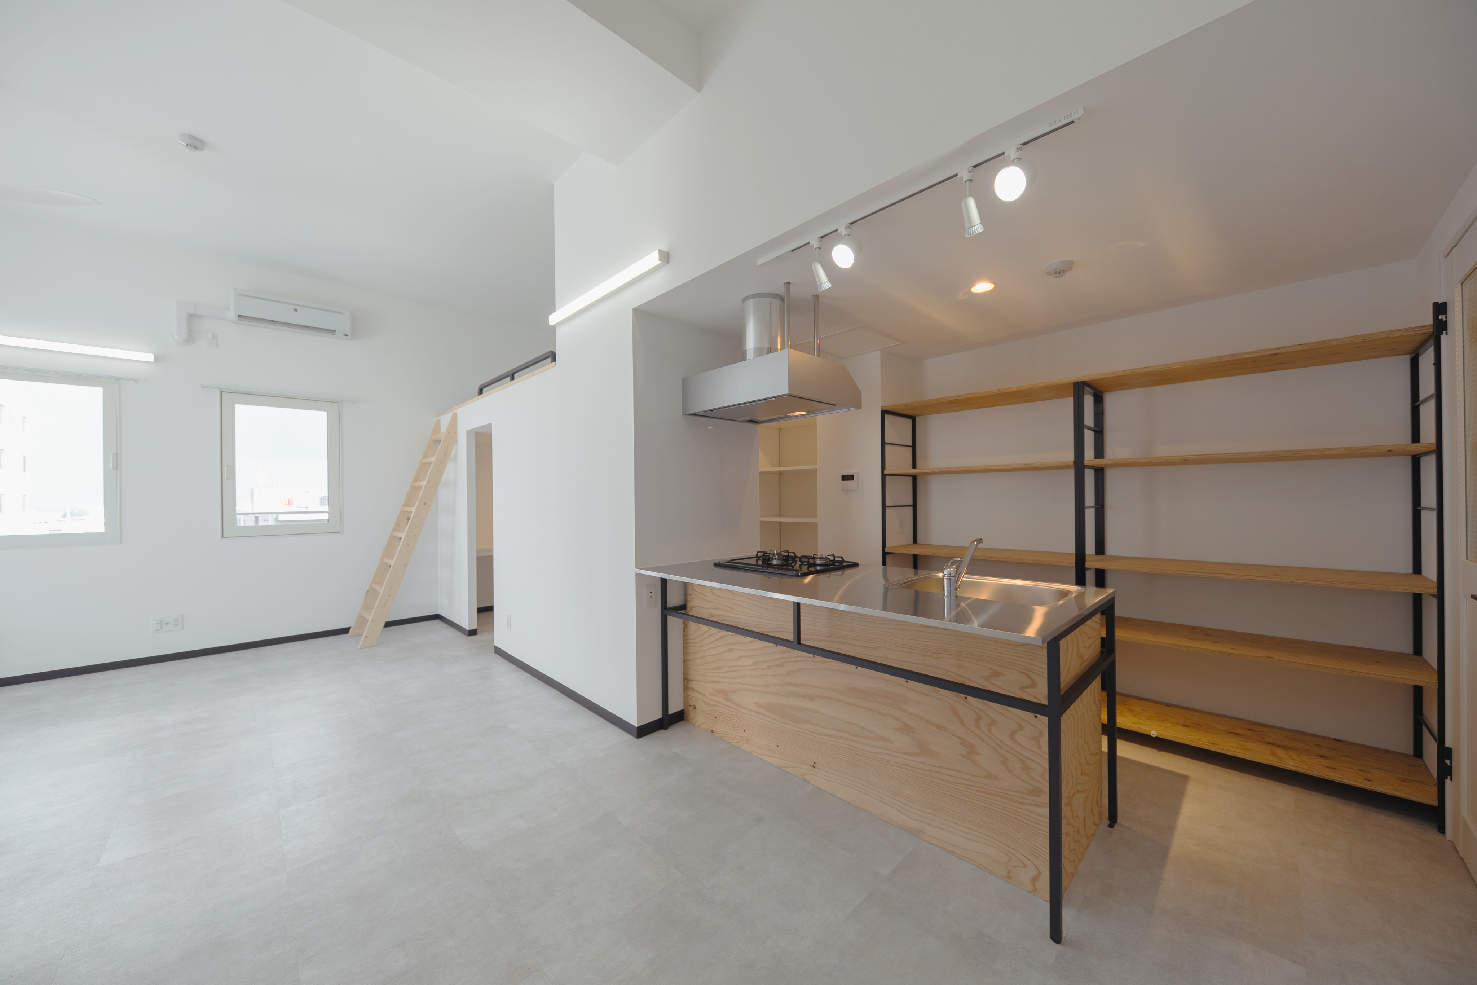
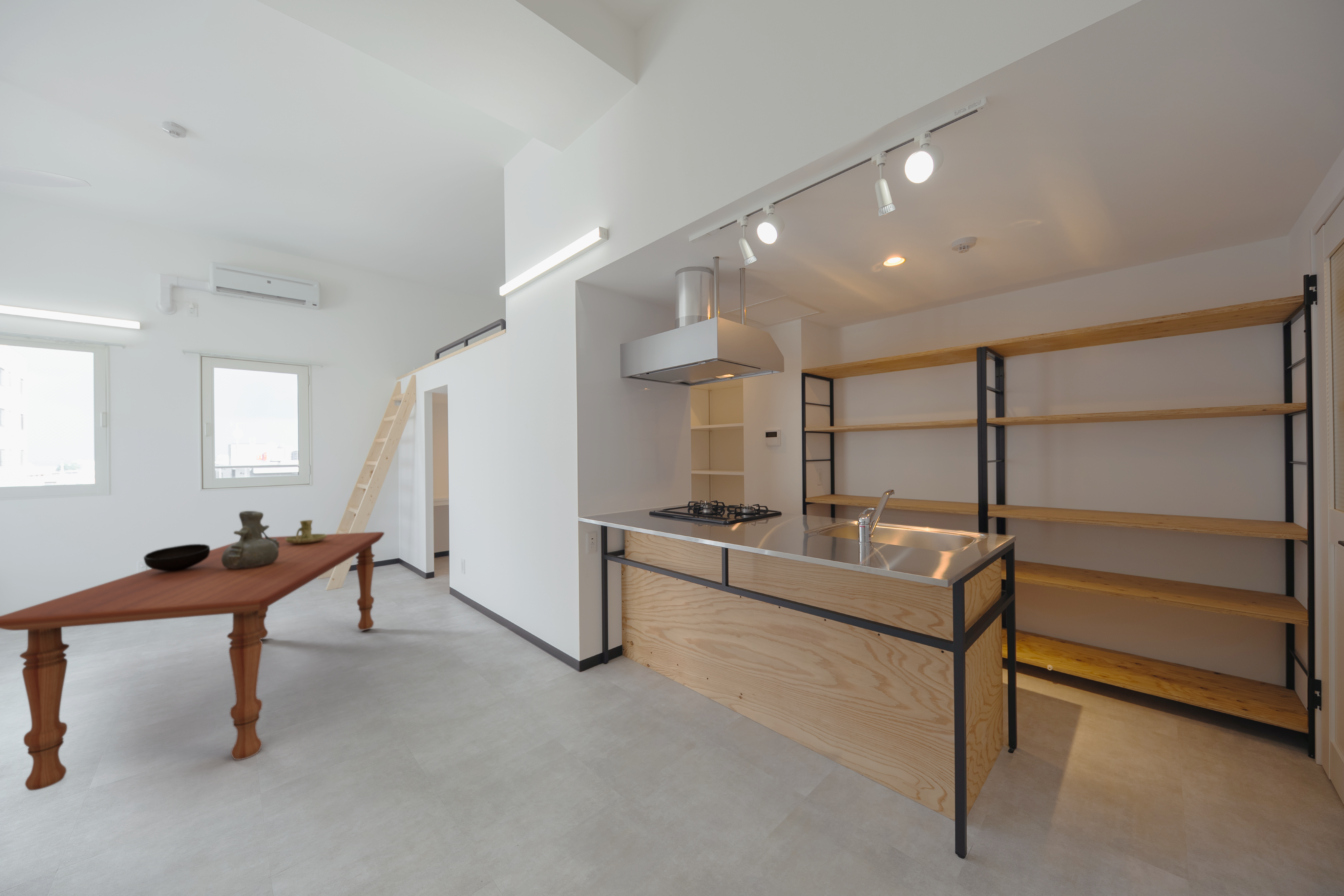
+ vase [221,511,280,569]
+ dining table [0,531,385,791]
+ candle holder [285,520,327,544]
+ bowl [143,544,210,571]
